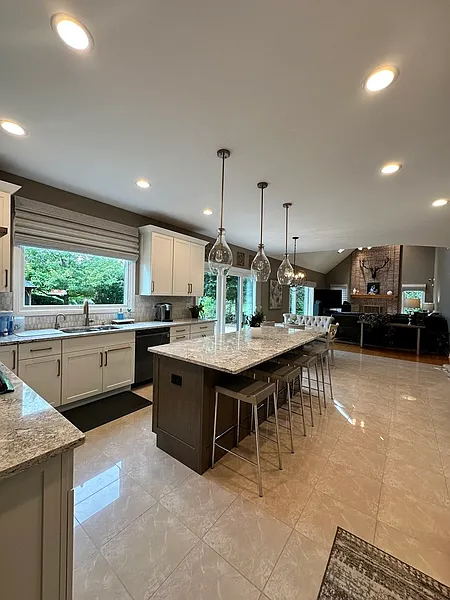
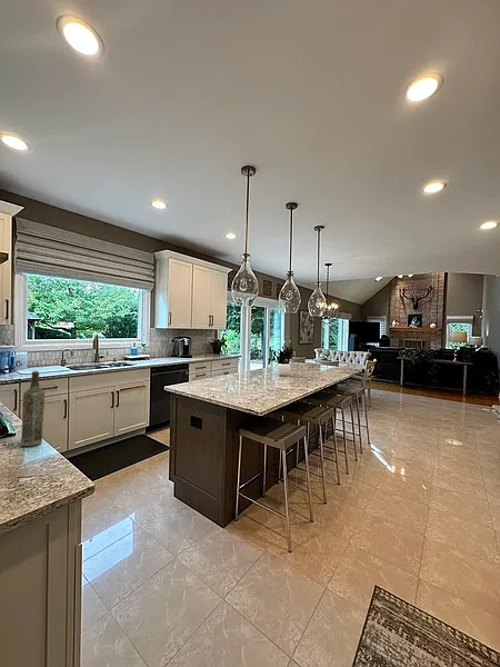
+ bottle [20,370,47,447]
